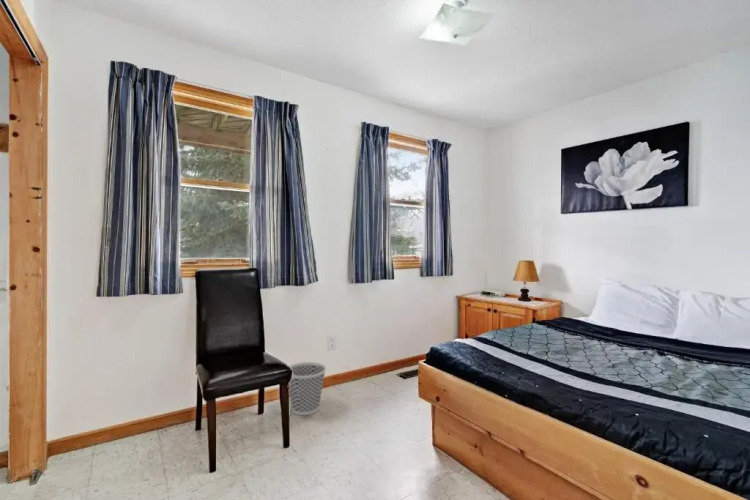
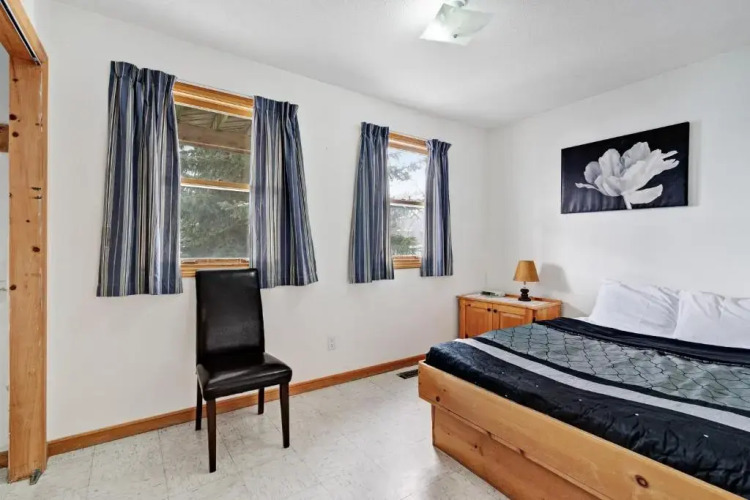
- wastebasket [288,361,327,416]
